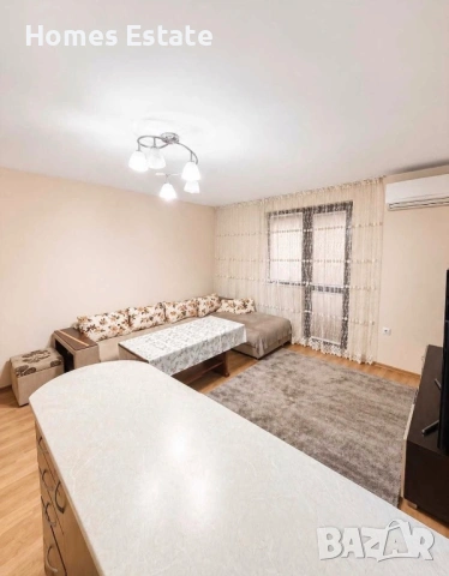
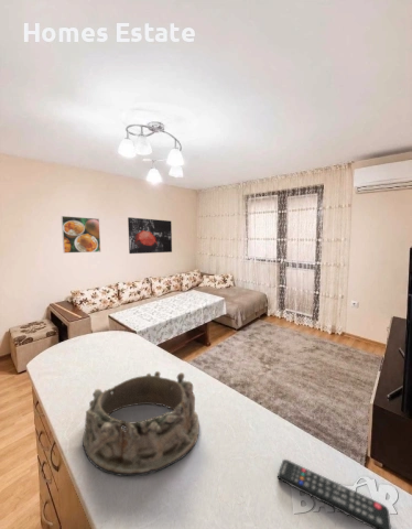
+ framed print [61,215,101,255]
+ wall art [127,216,173,255]
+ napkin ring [82,370,200,477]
+ remote control [277,458,392,529]
